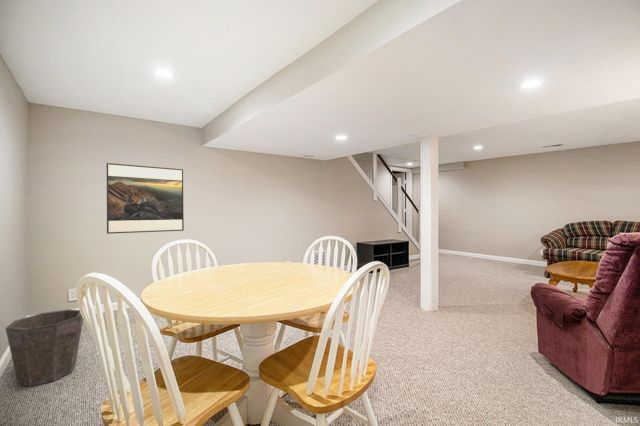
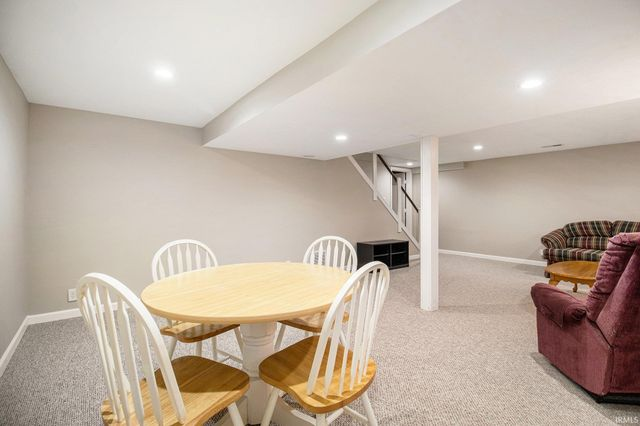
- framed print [106,162,185,235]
- waste bin [4,308,84,387]
